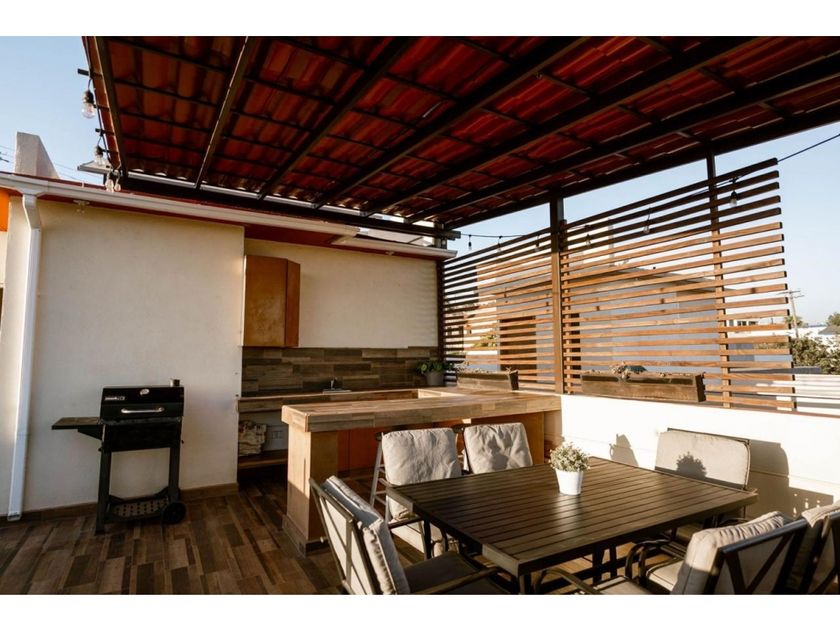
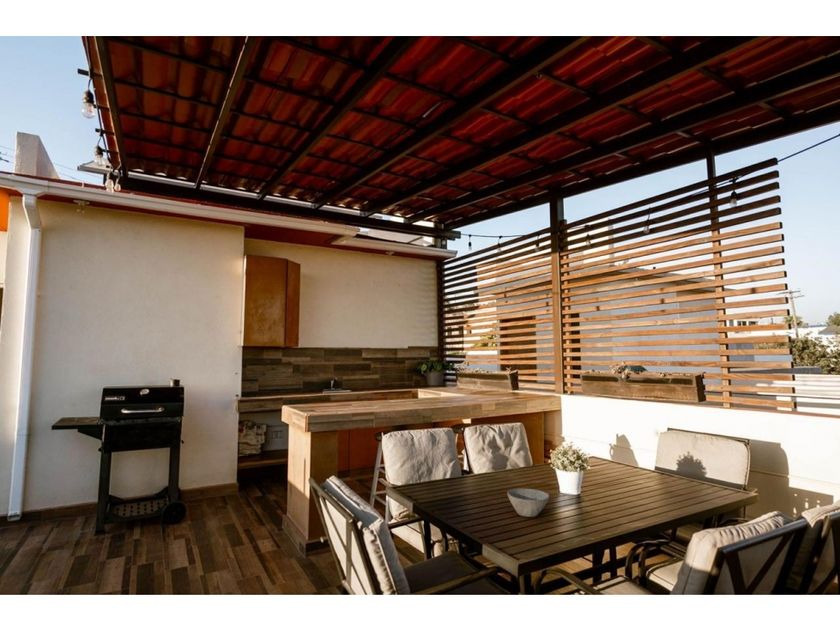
+ bowl [506,488,550,518]
